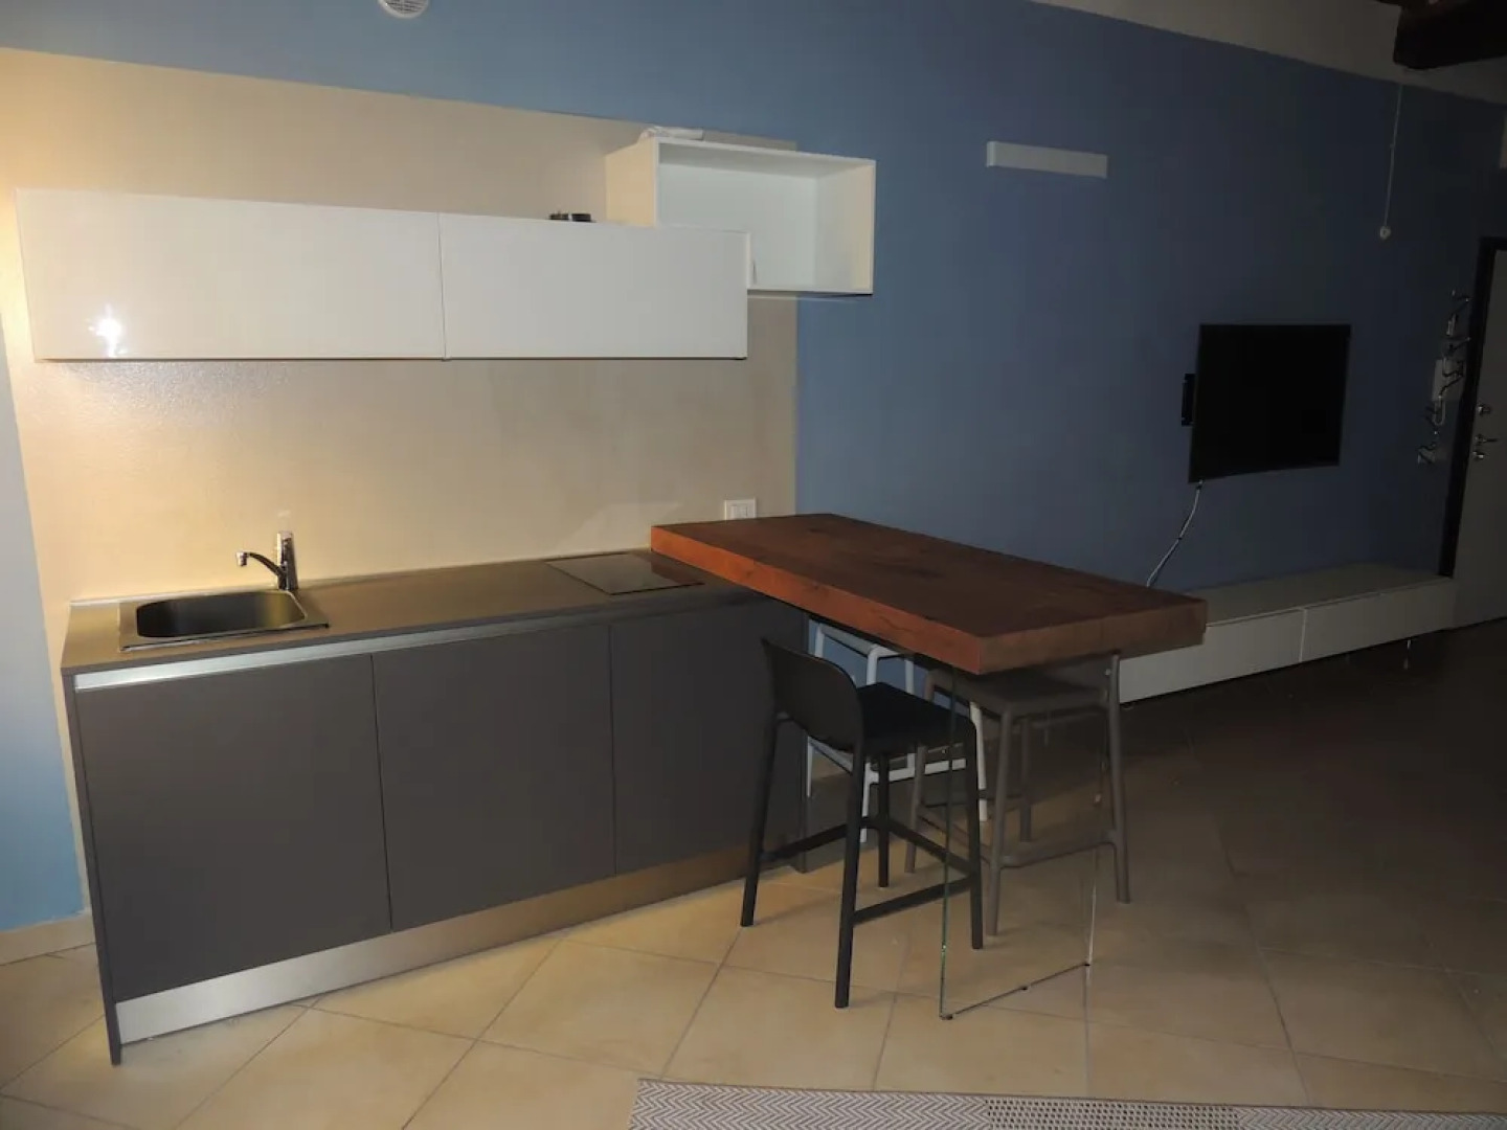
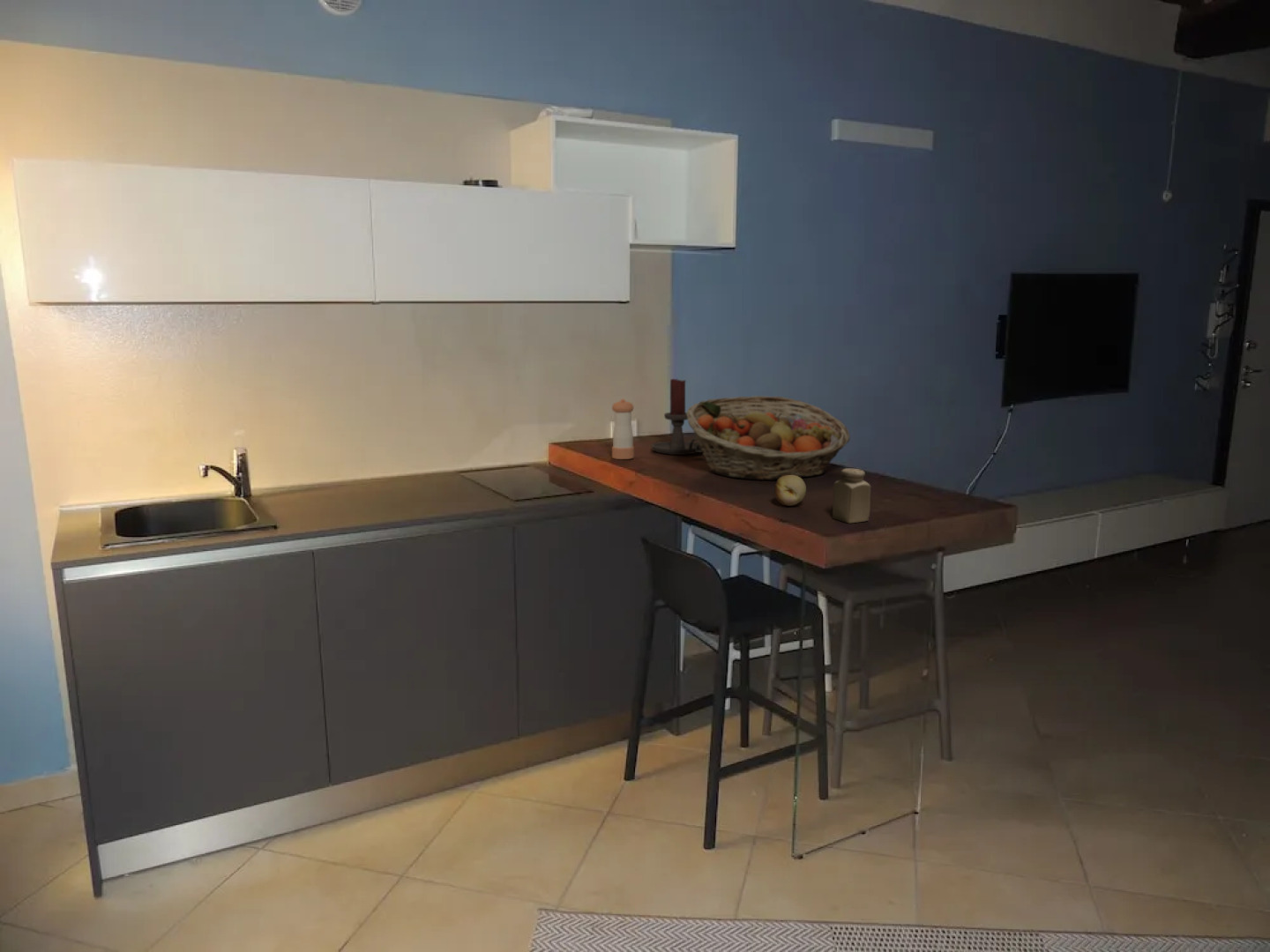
+ pepper shaker [611,398,635,460]
+ candle holder [651,377,703,456]
+ salt shaker [832,467,872,524]
+ fruit [773,475,807,507]
+ fruit basket [686,395,851,480]
